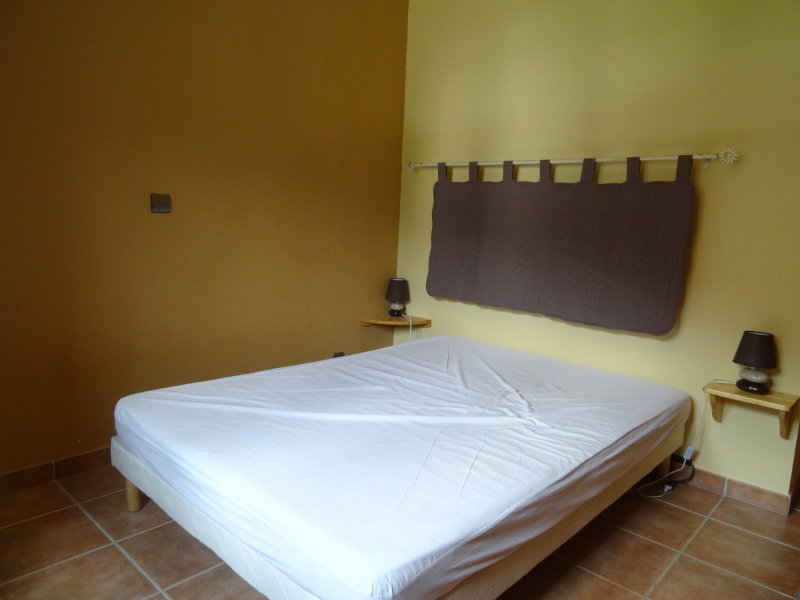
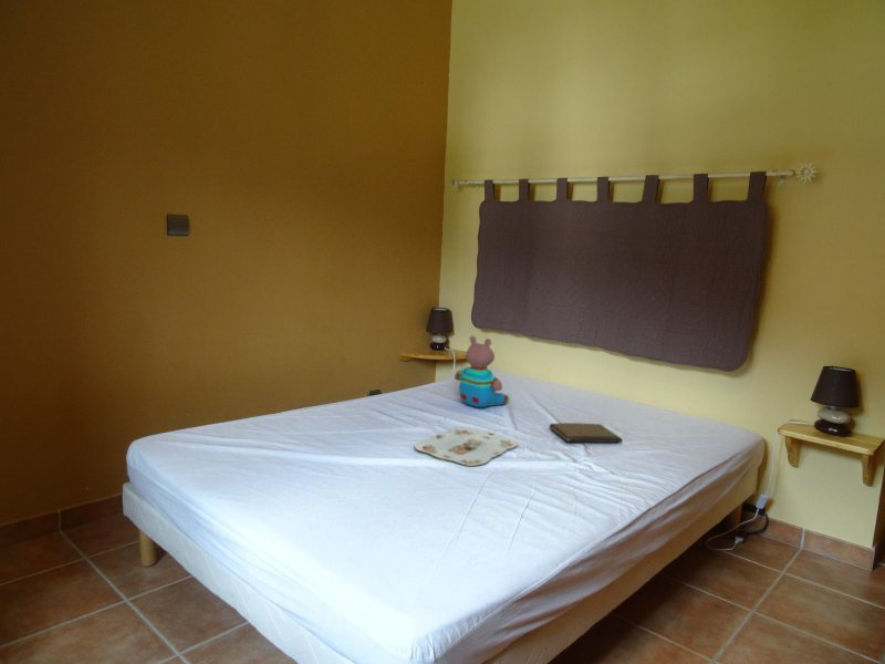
+ book [549,422,624,444]
+ serving tray [414,426,520,467]
+ teddy bear [454,334,511,408]
